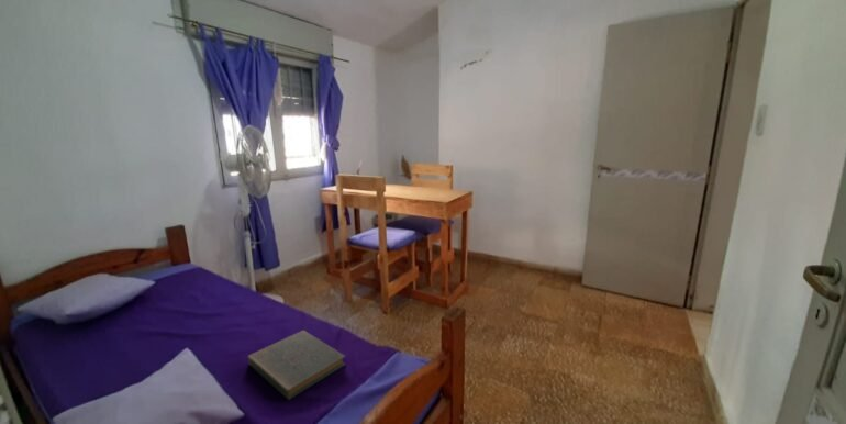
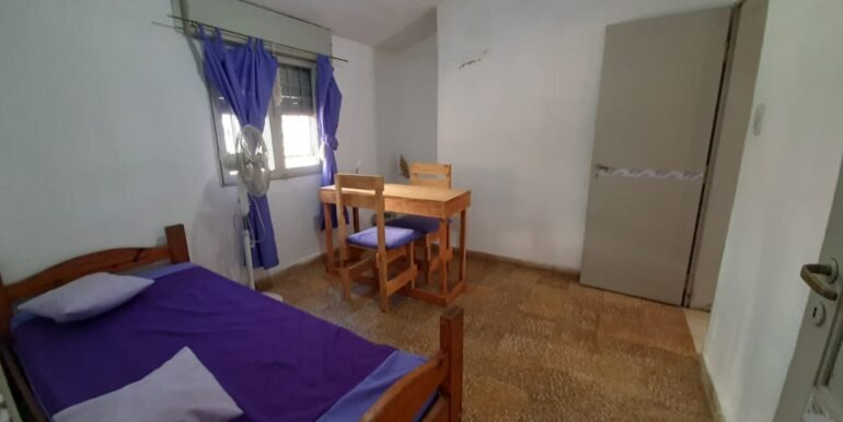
- book [247,330,347,401]
